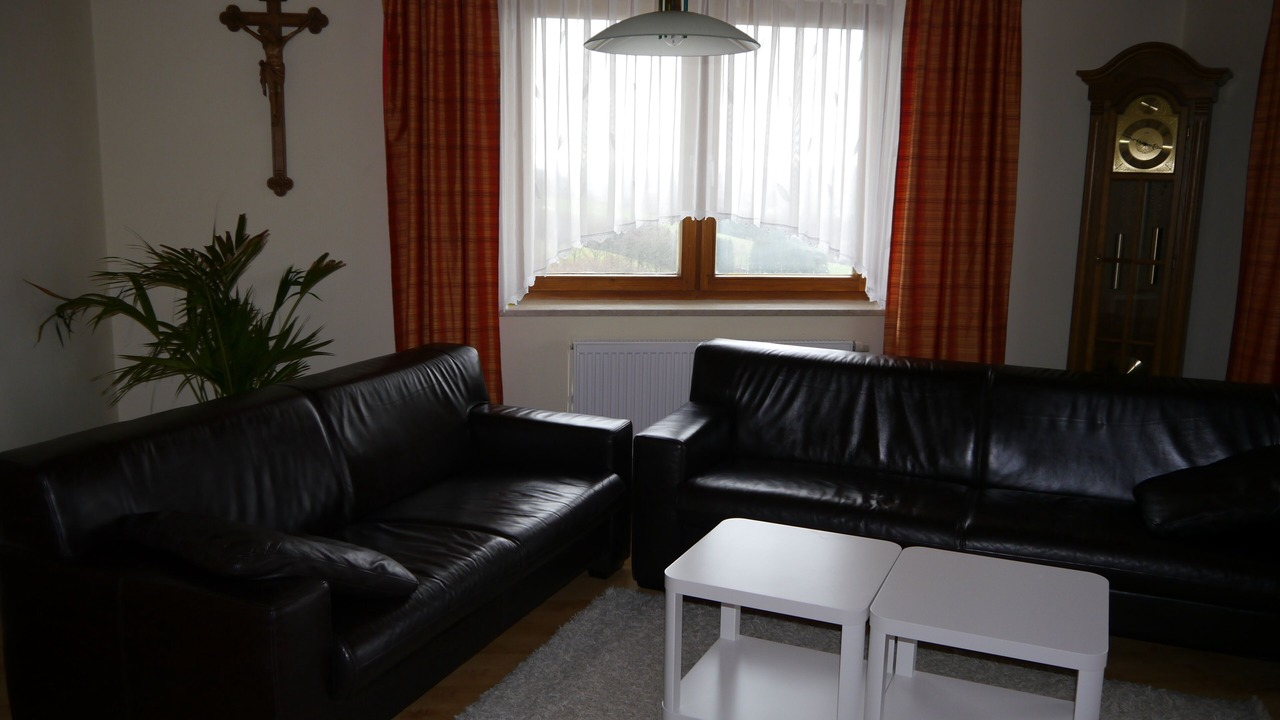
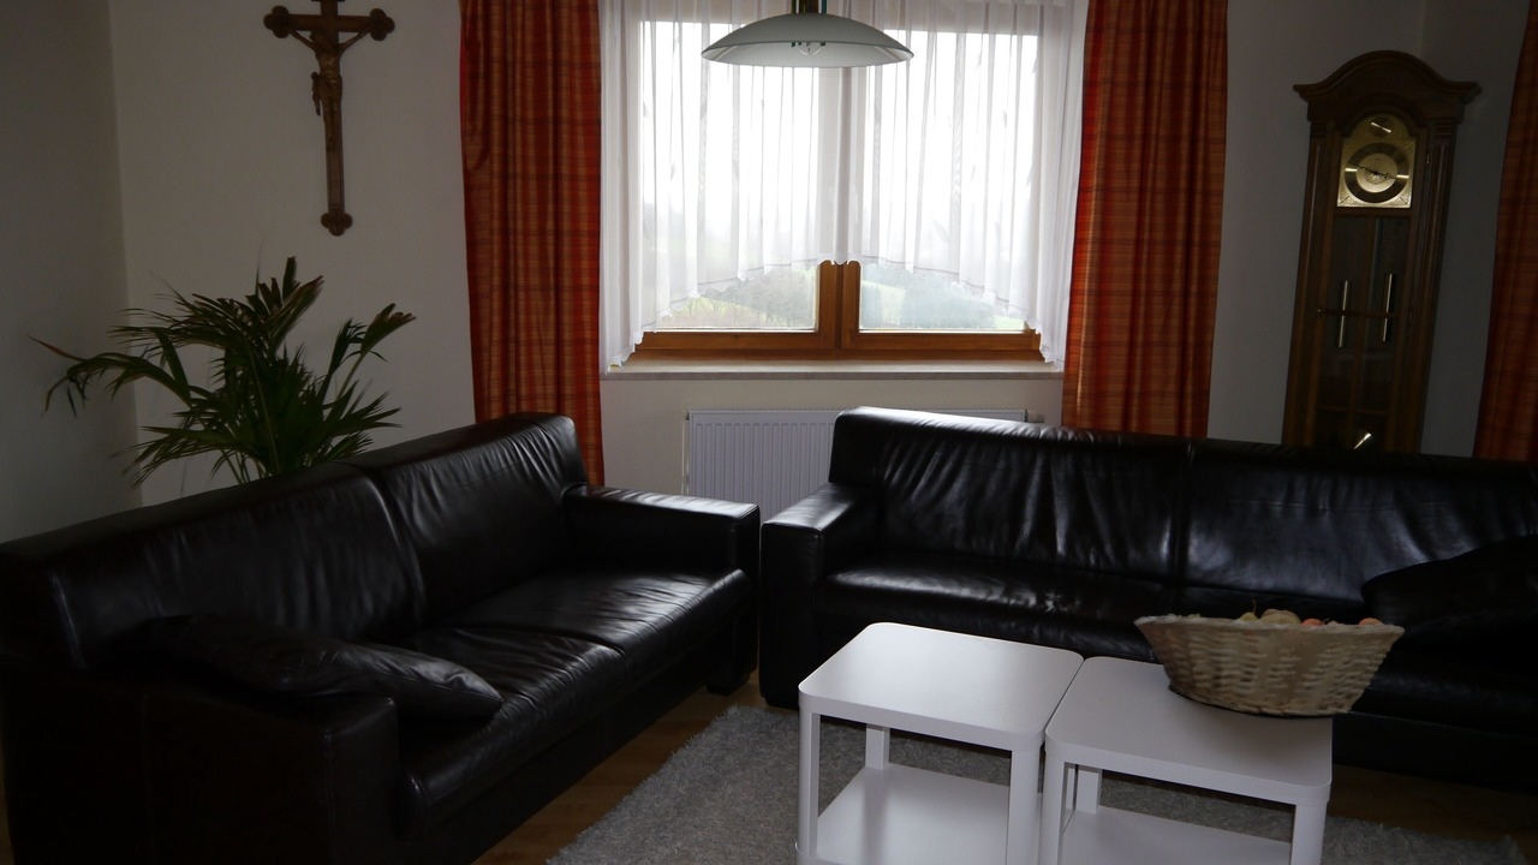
+ fruit basket [1133,598,1406,718]
